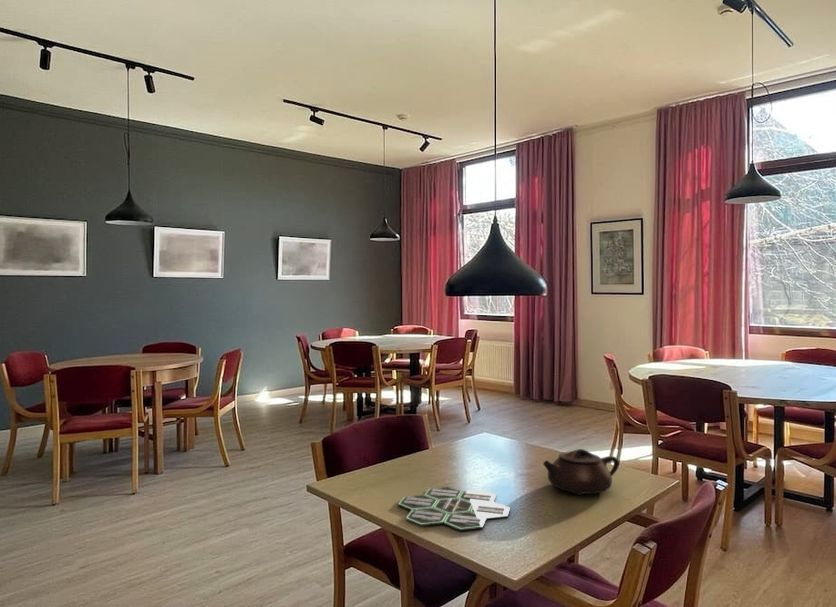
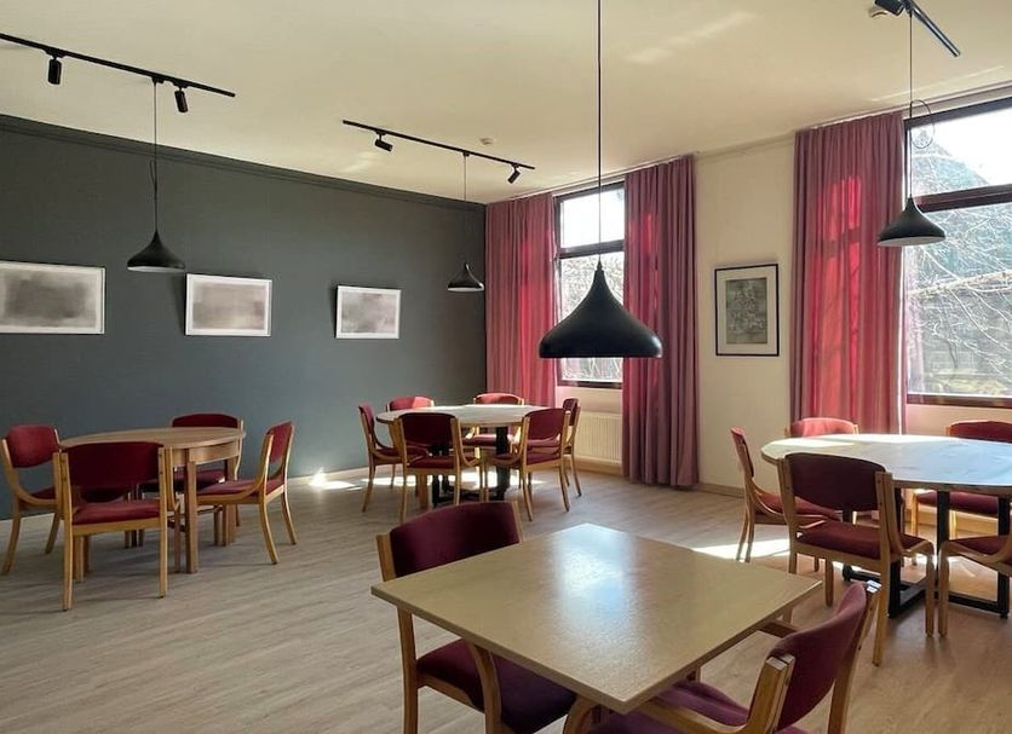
- board game [397,485,511,532]
- teapot [542,448,620,496]
